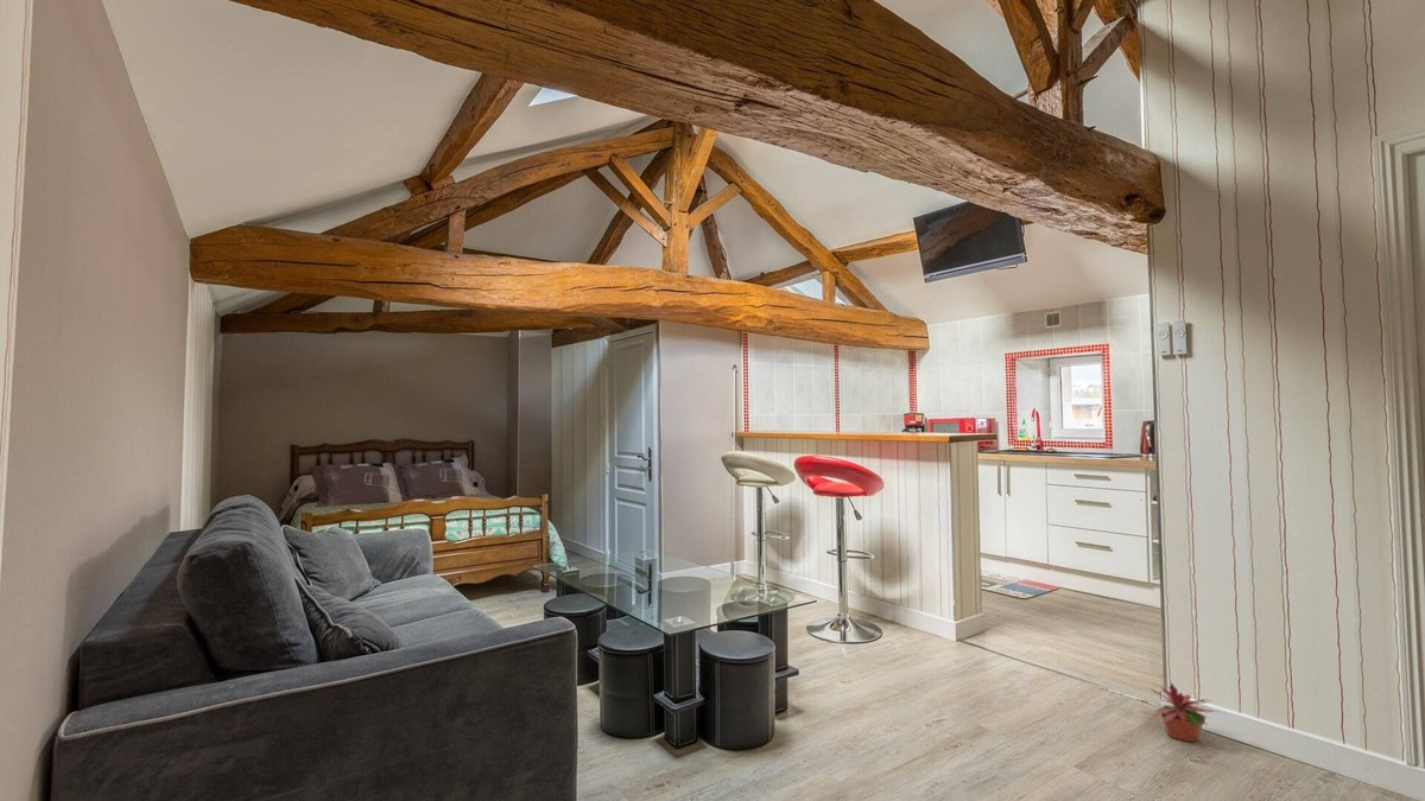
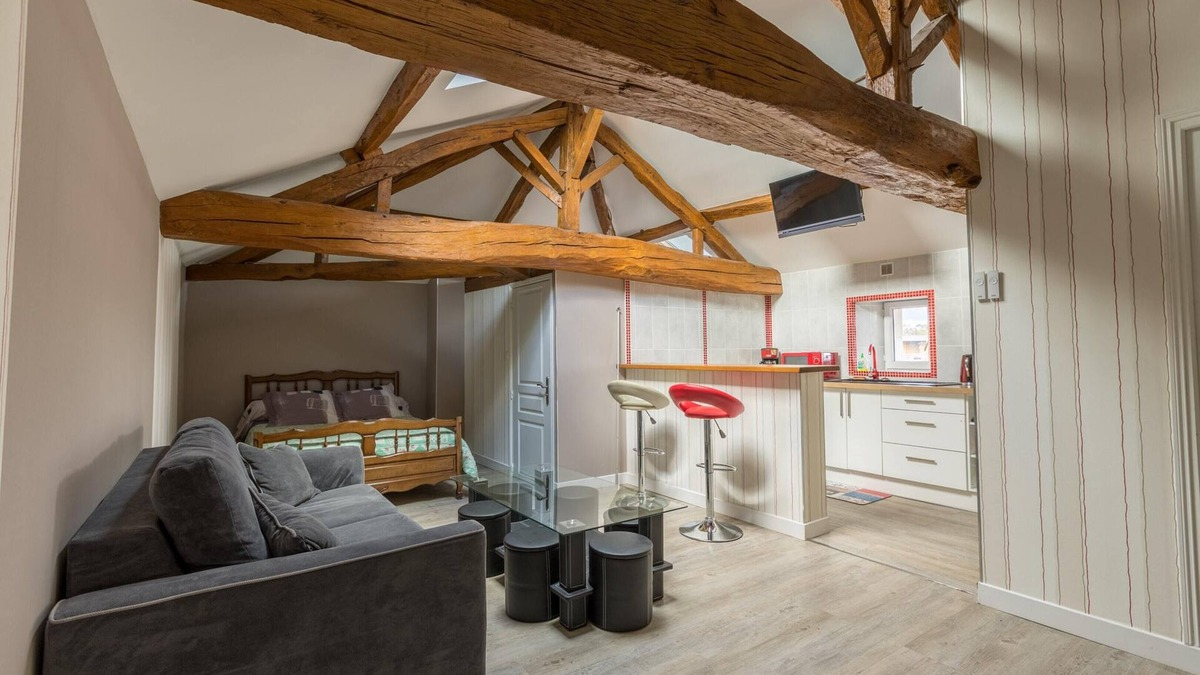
- potted plant [1145,681,1218,743]
